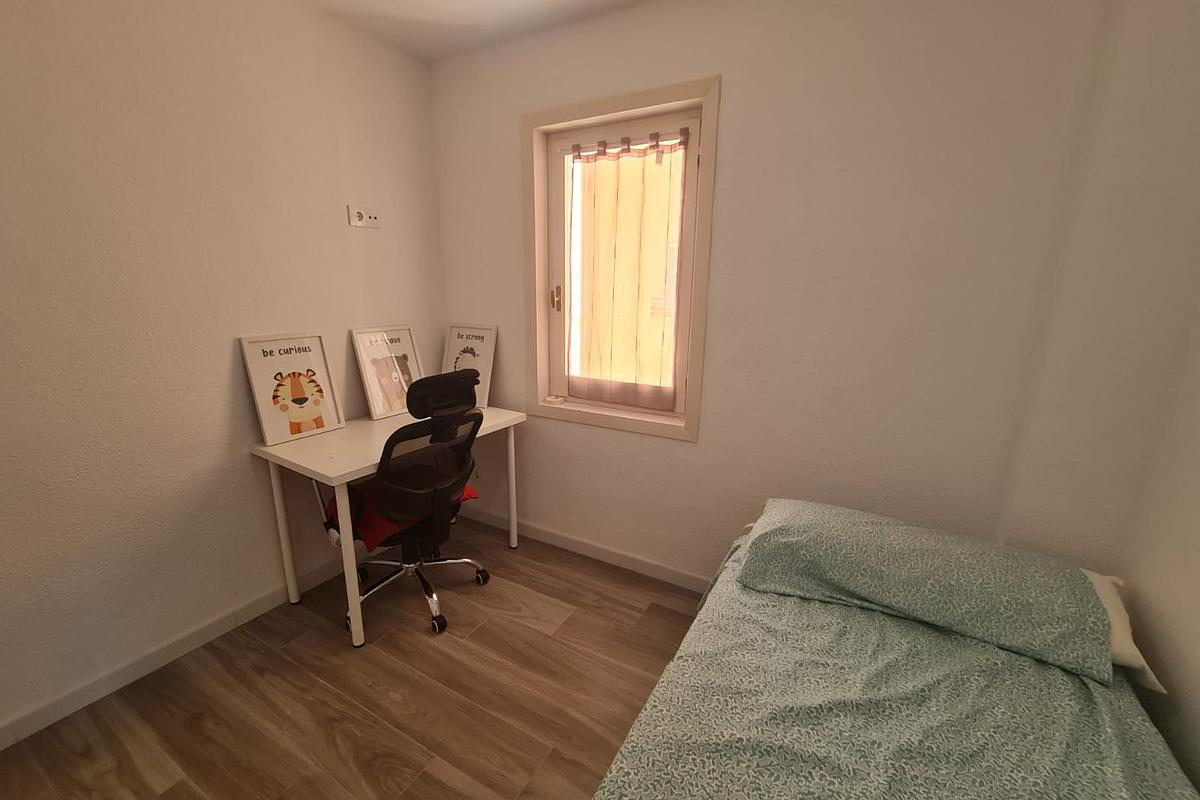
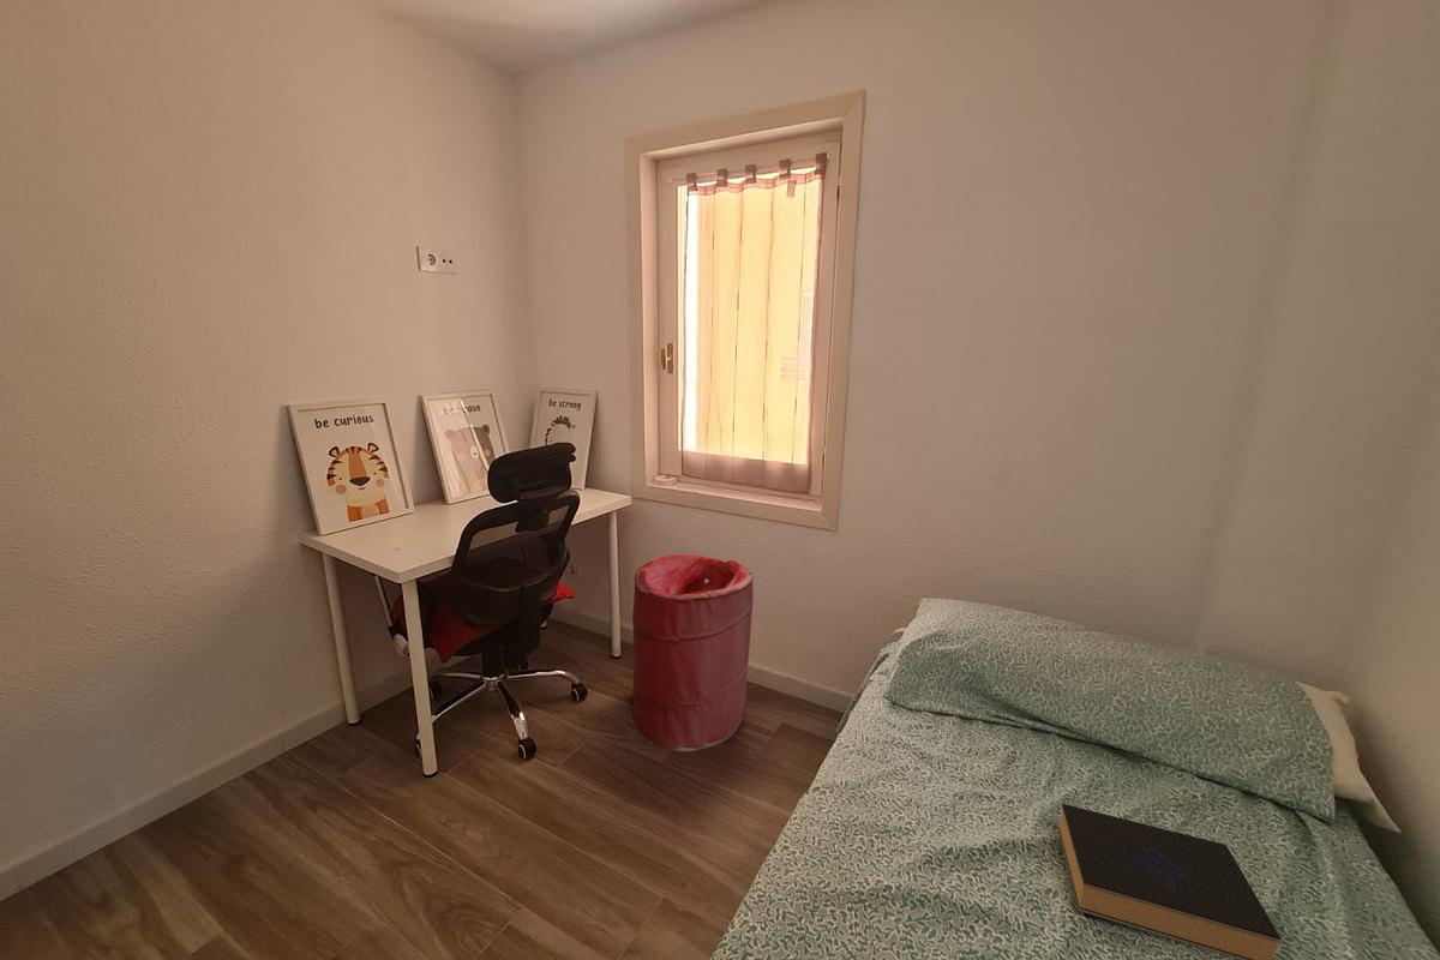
+ laundry hamper [631,553,755,752]
+ book [1056,803,1282,960]
